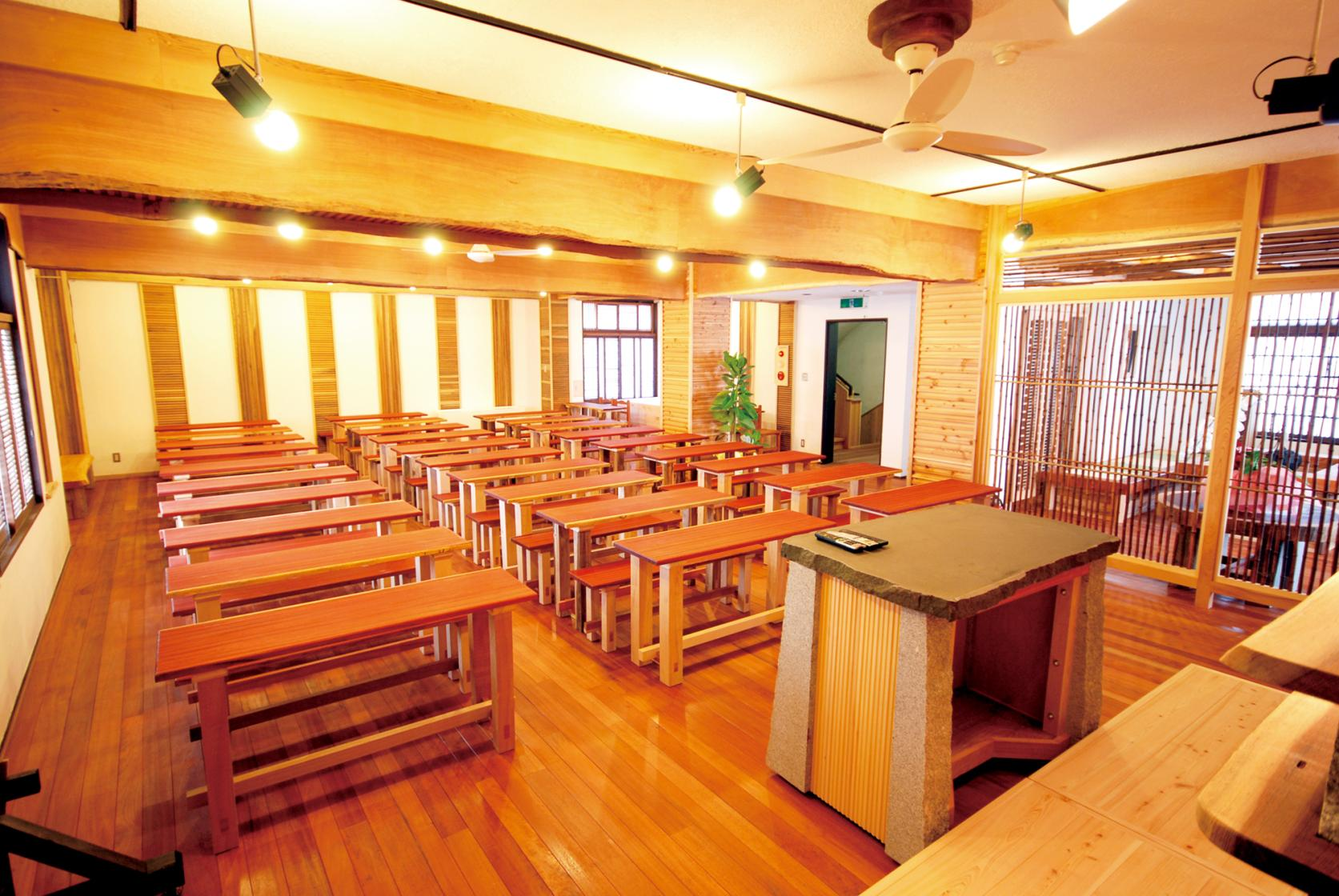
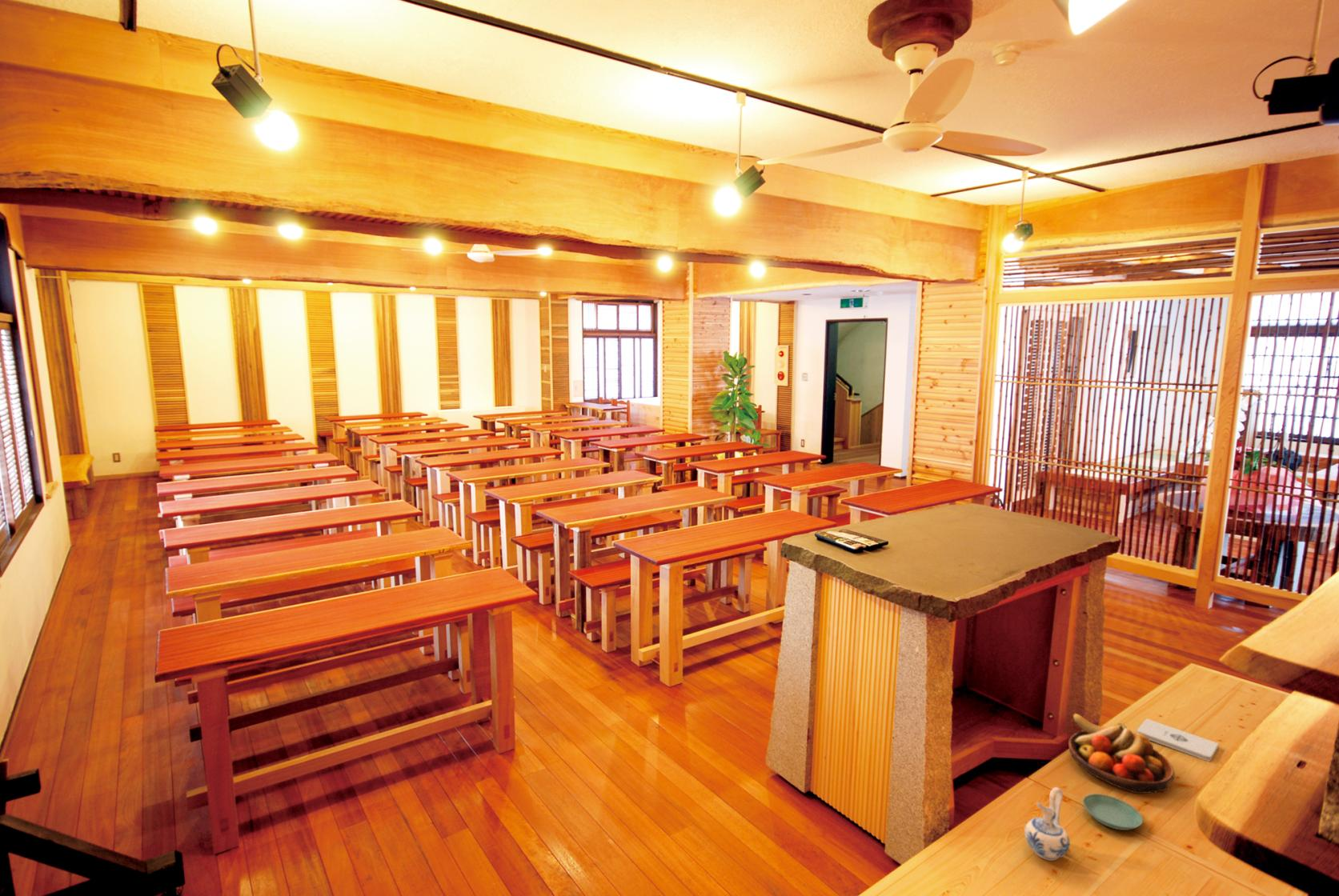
+ notepad [1137,718,1220,762]
+ fruit bowl [1068,712,1176,794]
+ ceramic pitcher [1024,786,1070,862]
+ saucer [1082,793,1144,831]
